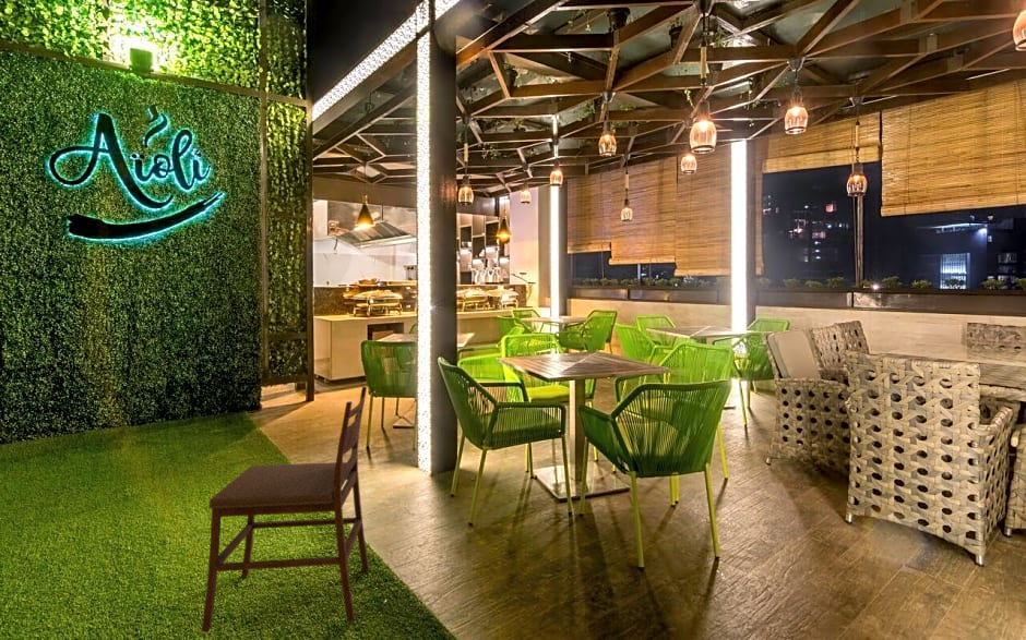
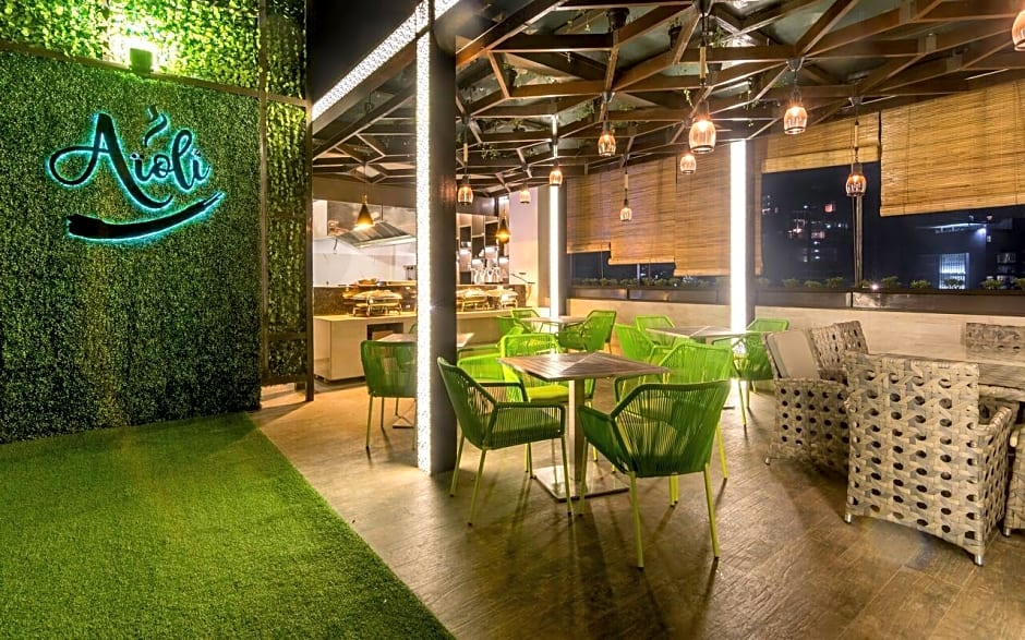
- dining chair [201,386,370,632]
